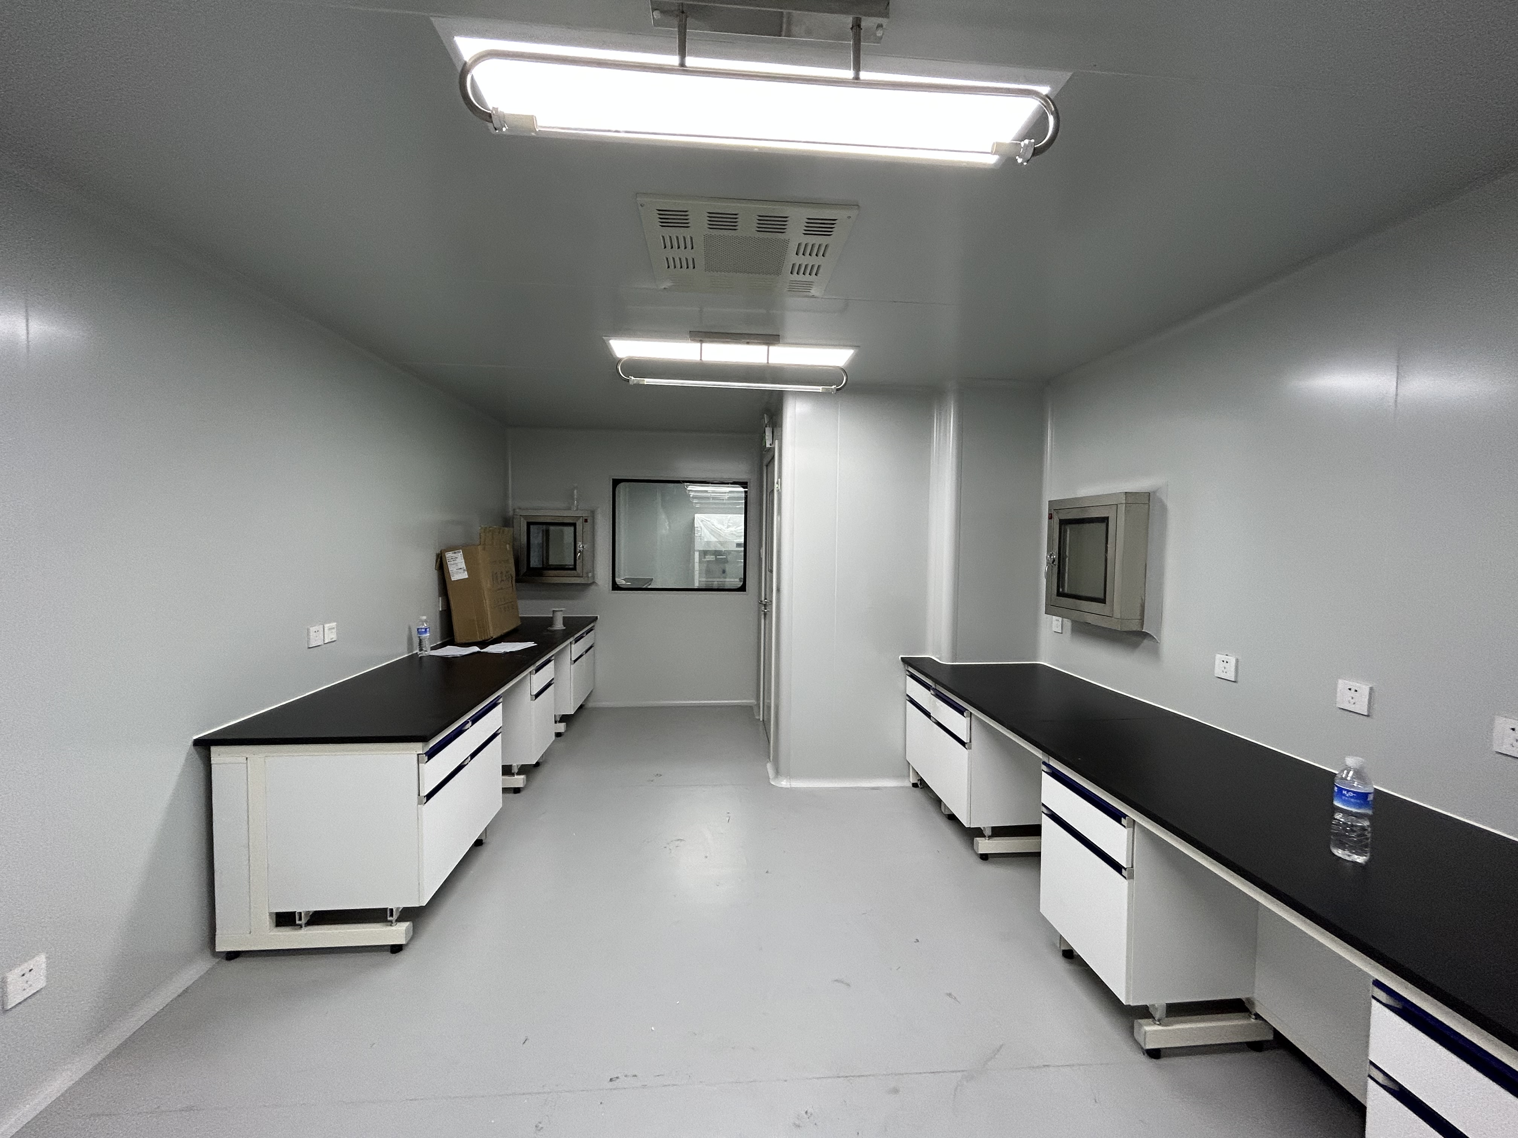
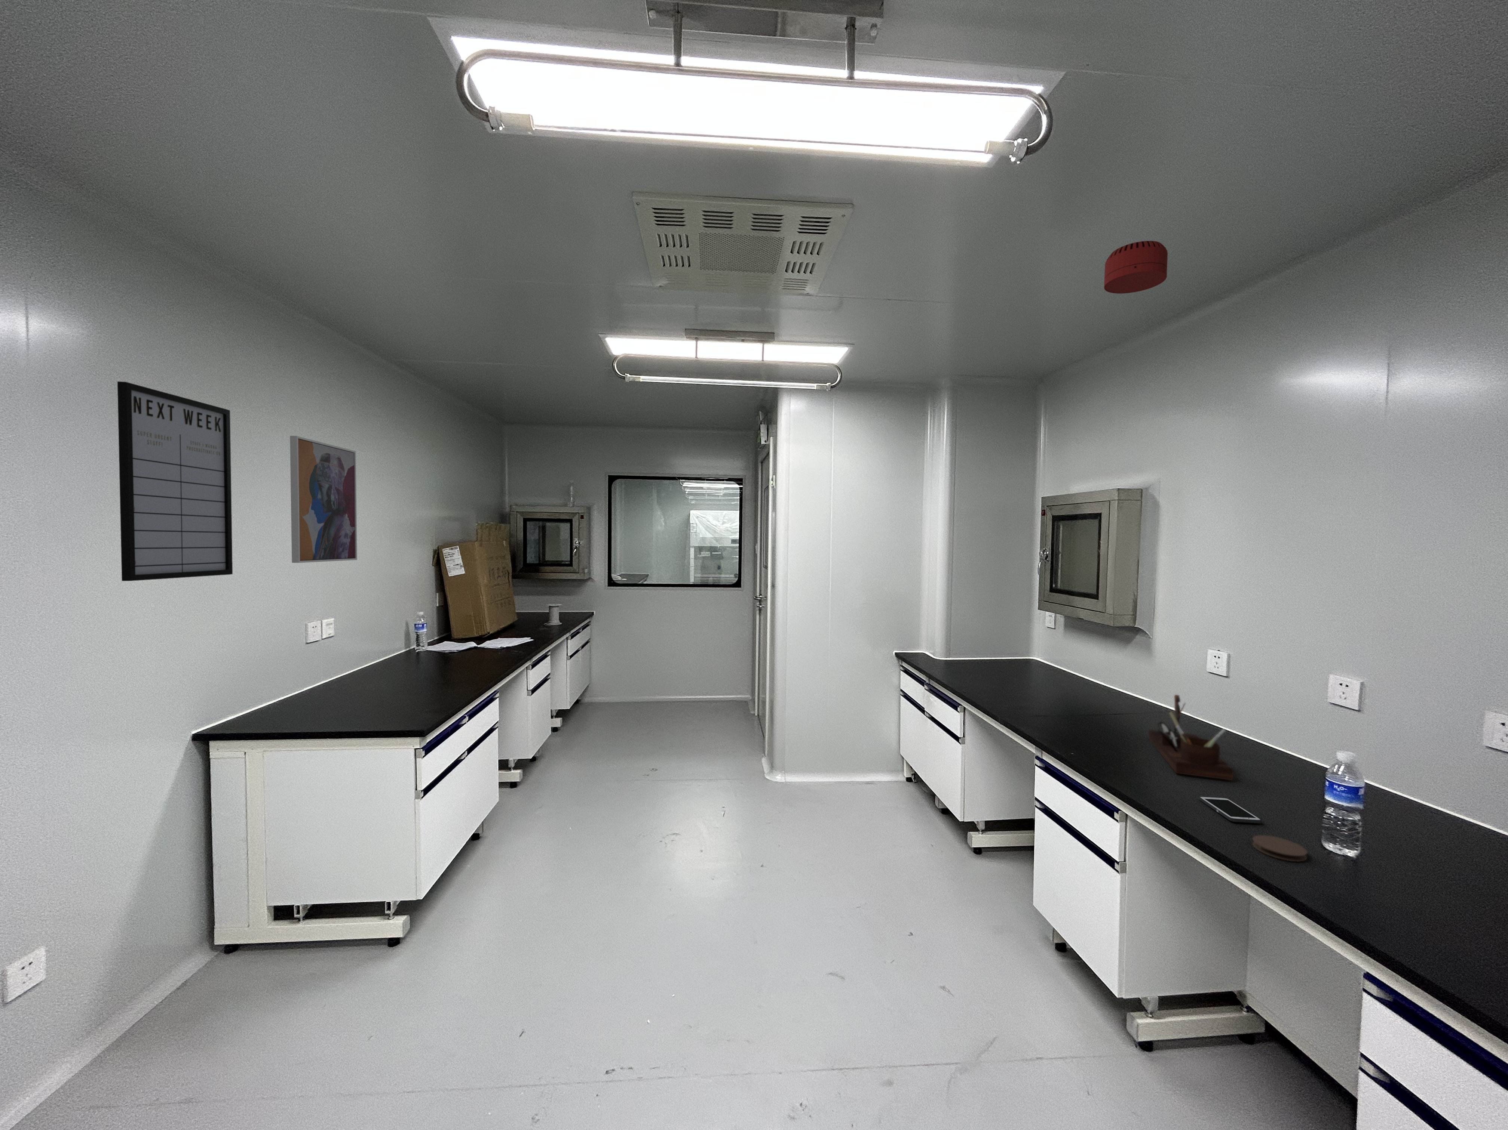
+ wall art [290,436,357,563]
+ desk organizer [1148,694,1234,781]
+ coaster [1252,834,1307,862]
+ cell phone [1199,796,1262,824]
+ writing board [118,381,233,582]
+ smoke detector [1104,240,1168,294]
